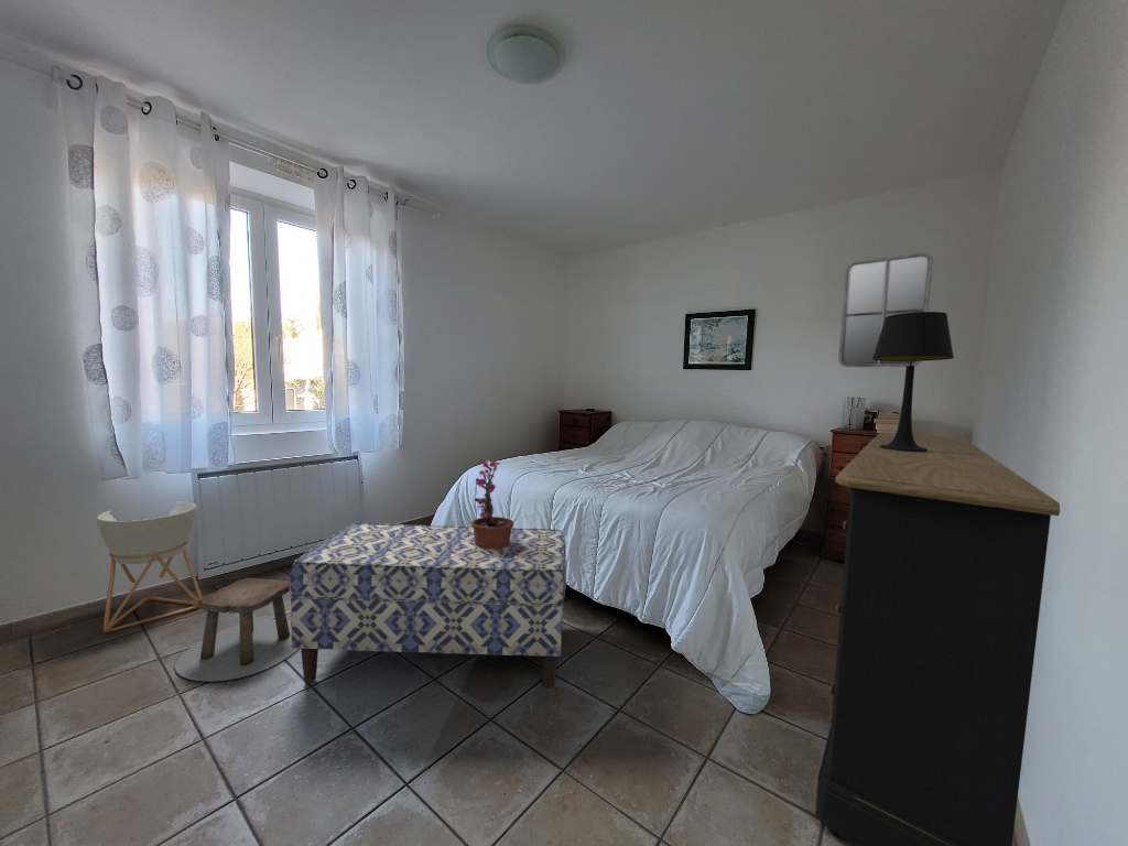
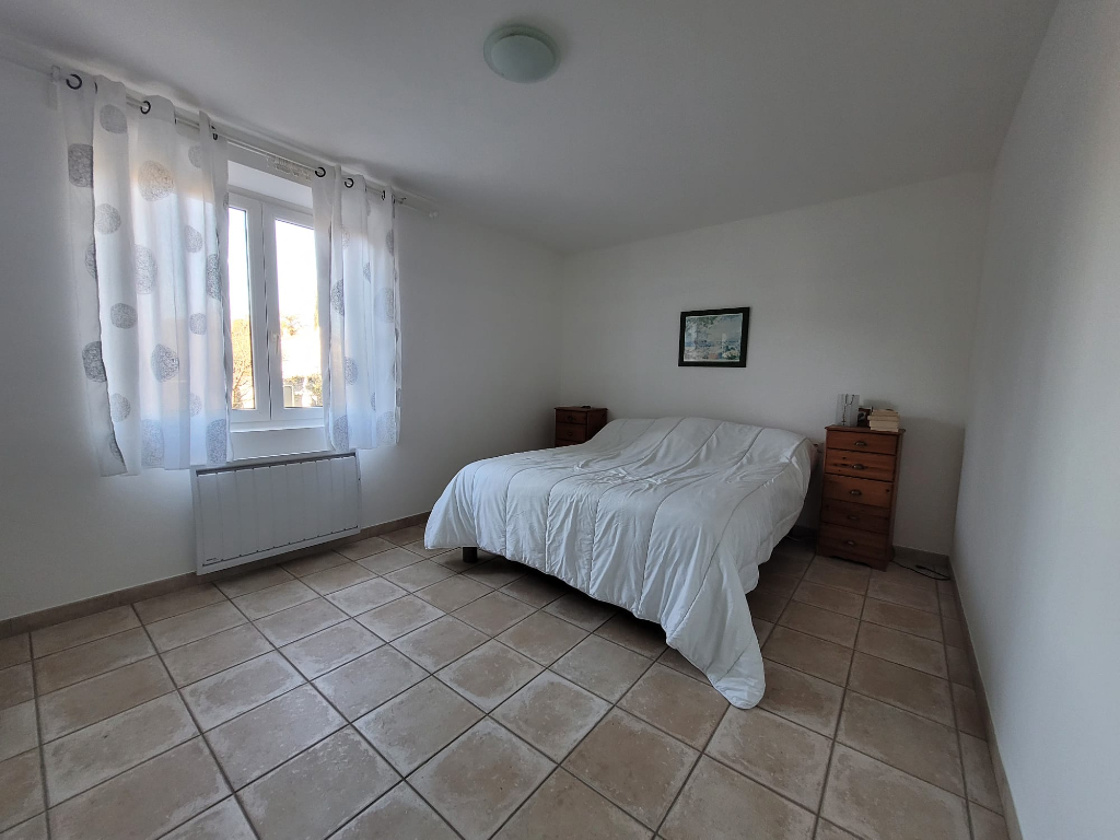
- stool [174,577,300,683]
- bench [289,522,567,690]
- potted plant [470,459,520,552]
- planter [95,500,203,633]
- table lamp [872,311,955,452]
- home mirror [837,251,934,368]
- storage cabinet [815,432,1061,846]
